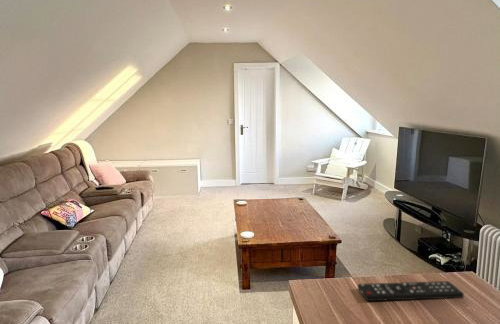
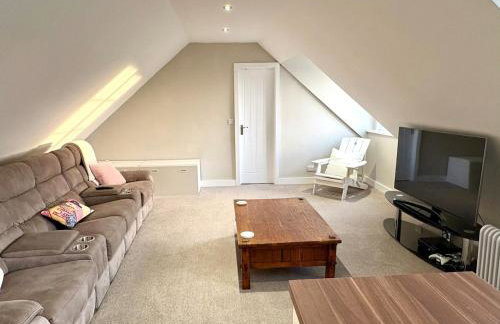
- remote control [357,280,465,302]
